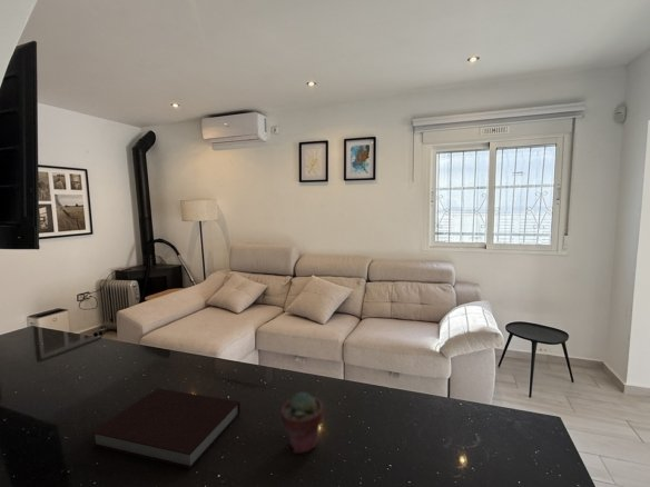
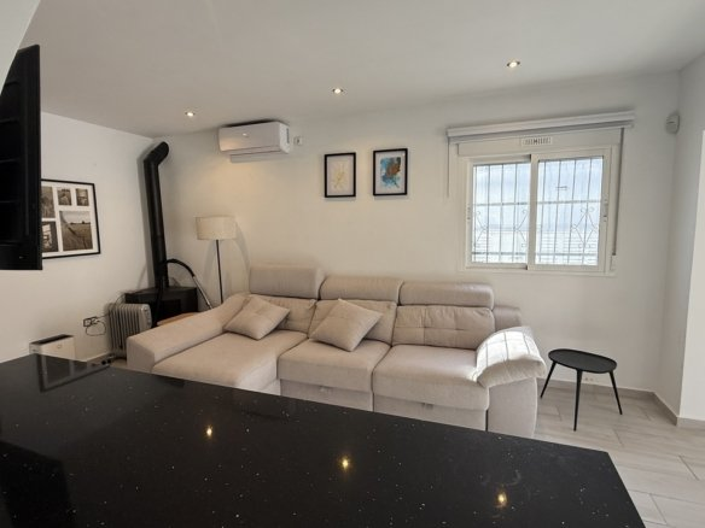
- potted succulent [279,390,325,455]
- notebook [90,387,242,469]
